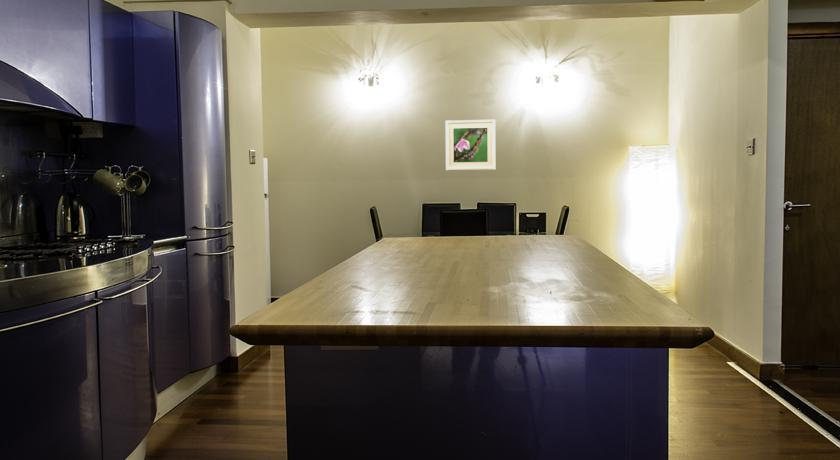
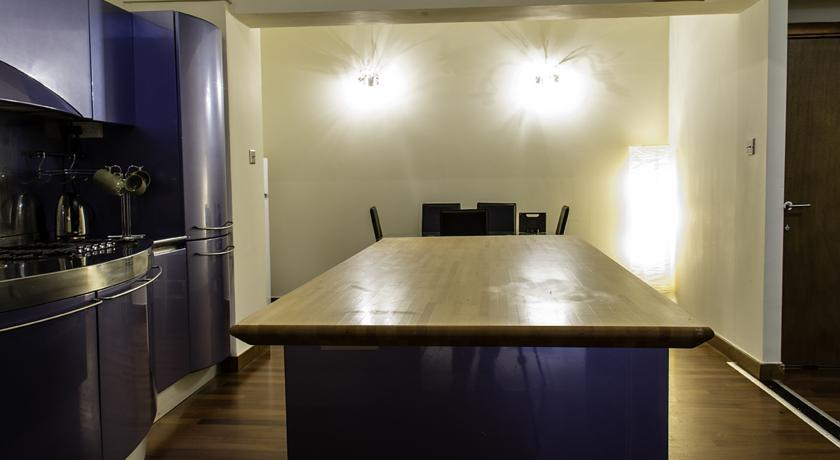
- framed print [445,119,496,171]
